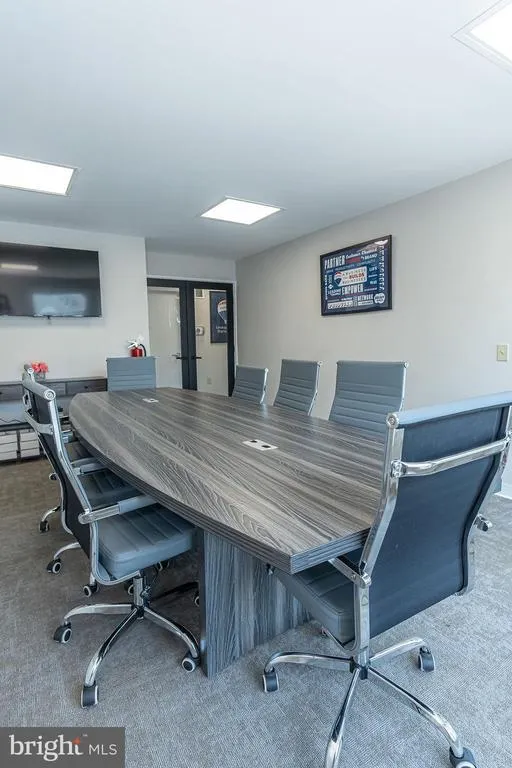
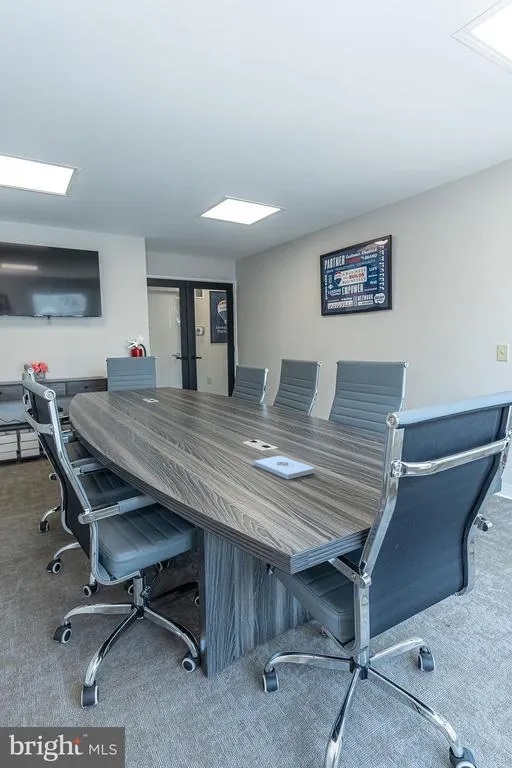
+ notepad [253,455,315,480]
